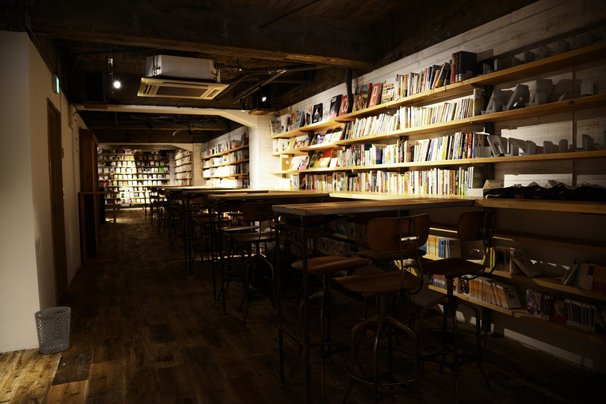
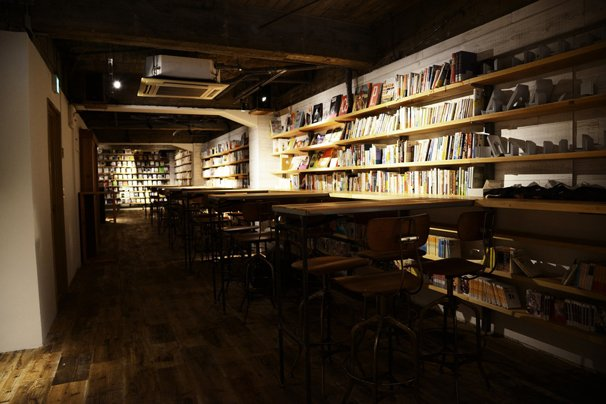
- wastebasket [34,306,72,355]
